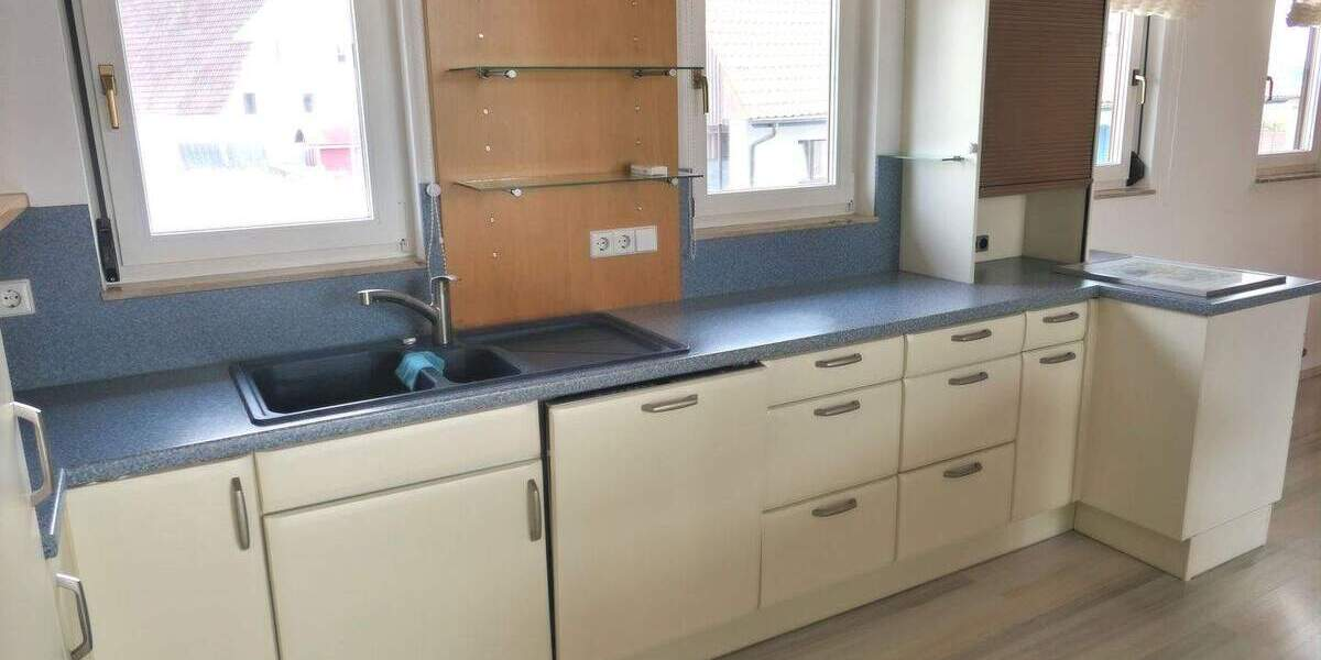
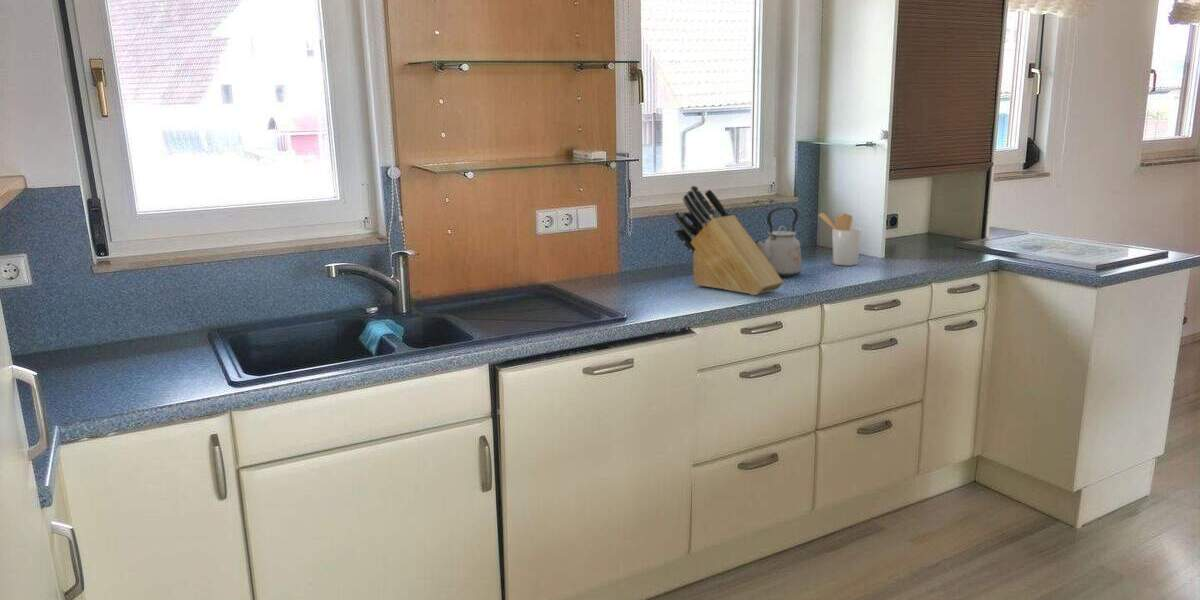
+ kettle [755,206,803,278]
+ utensil holder [818,212,863,267]
+ knife block [672,185,785,296]
